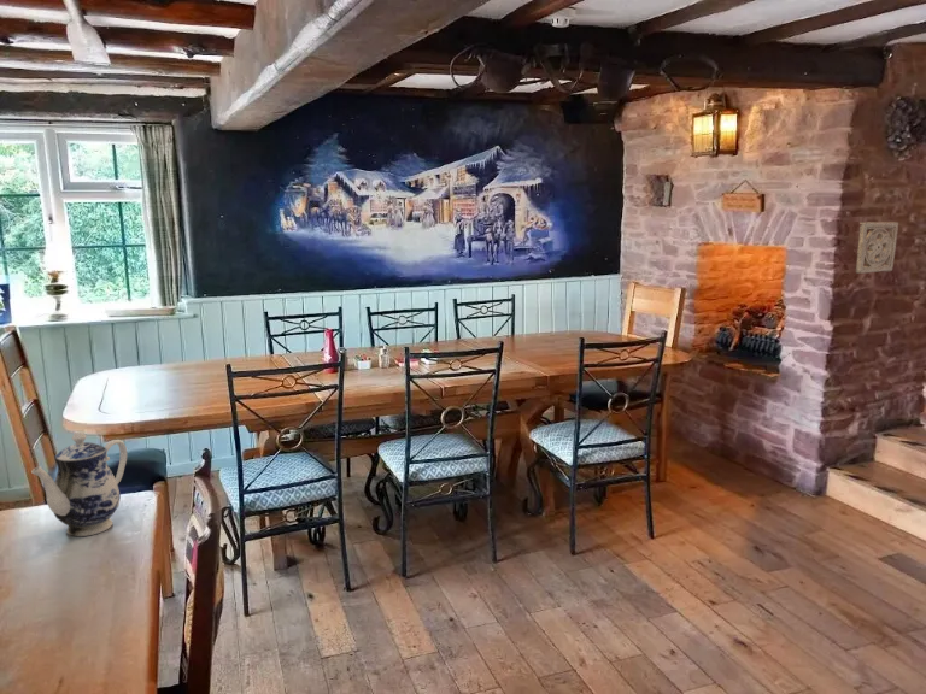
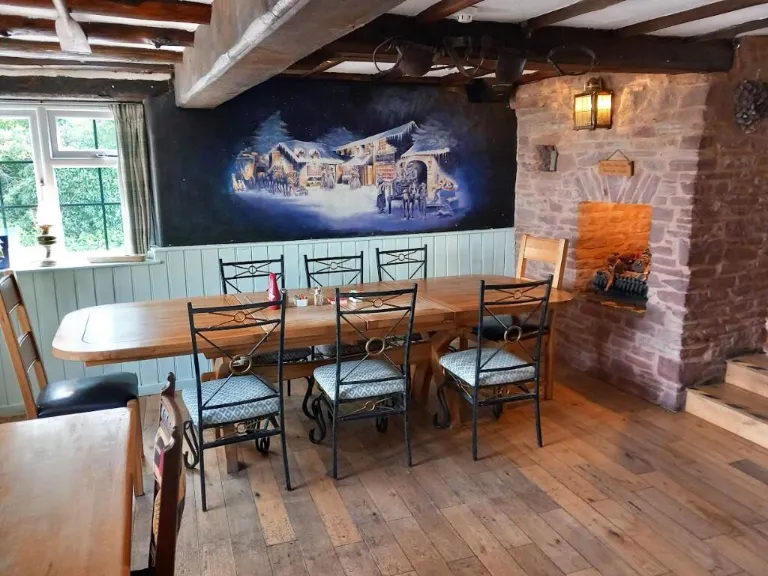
- wall ornament [855,220,899,275]
- teapot [30,430,128,537]
